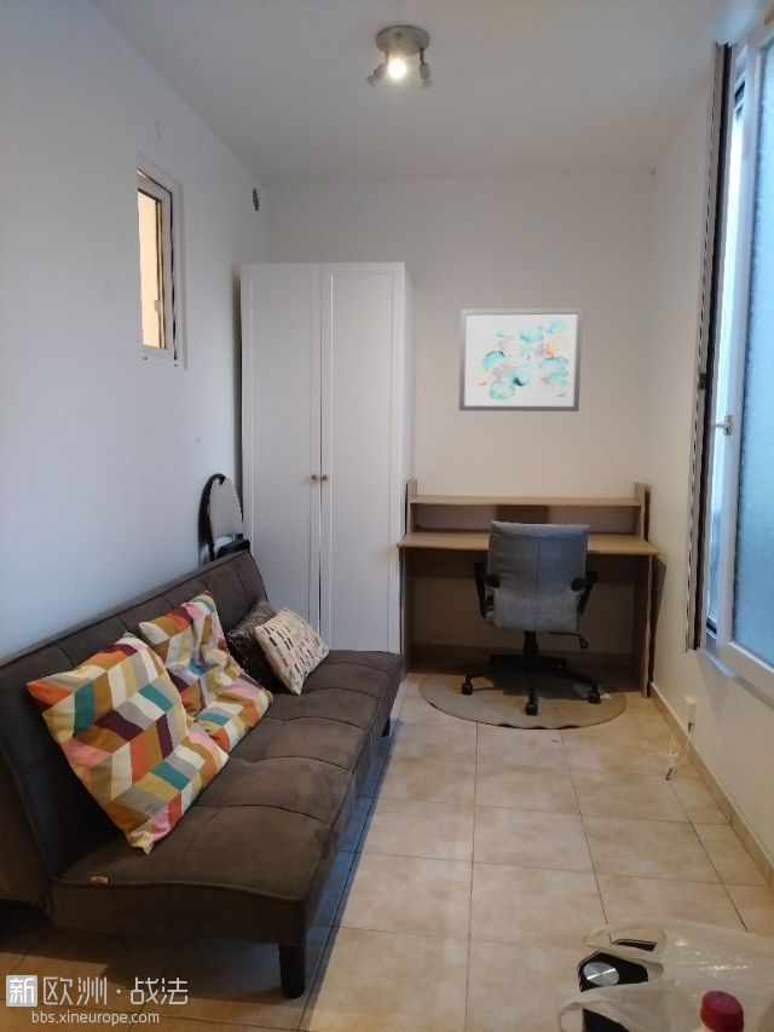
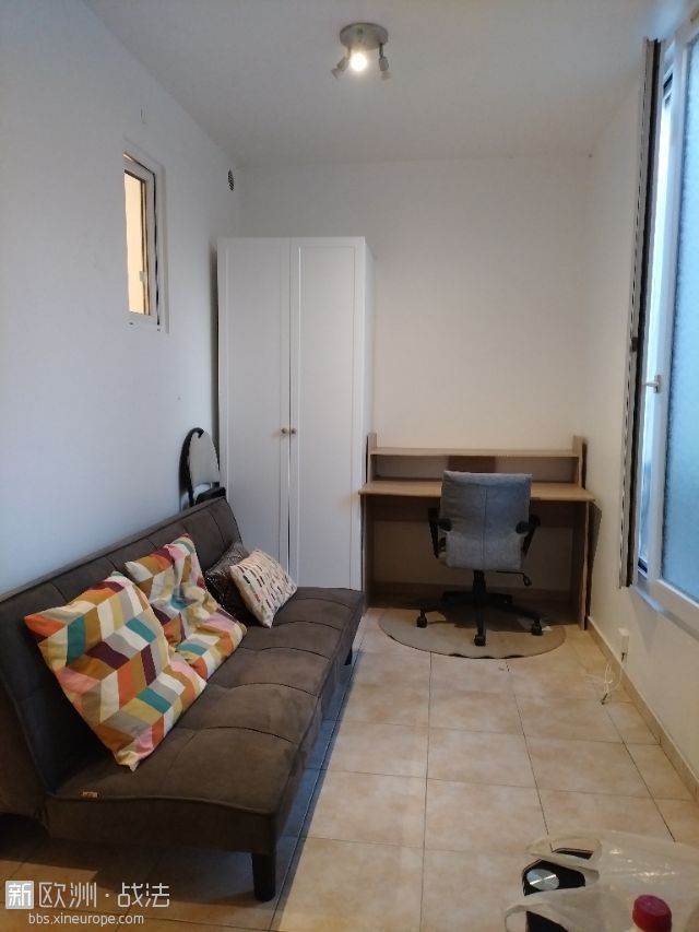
- wall art [457,306,584,413]
